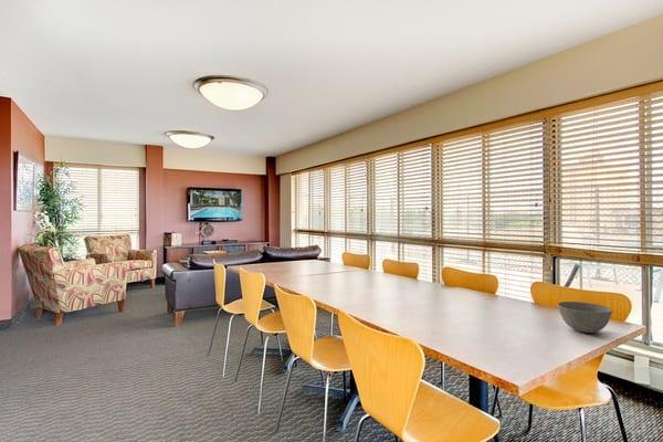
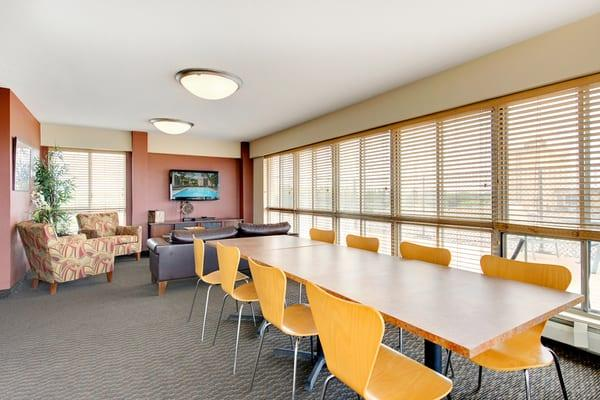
- bowl [557,301,613,334]
